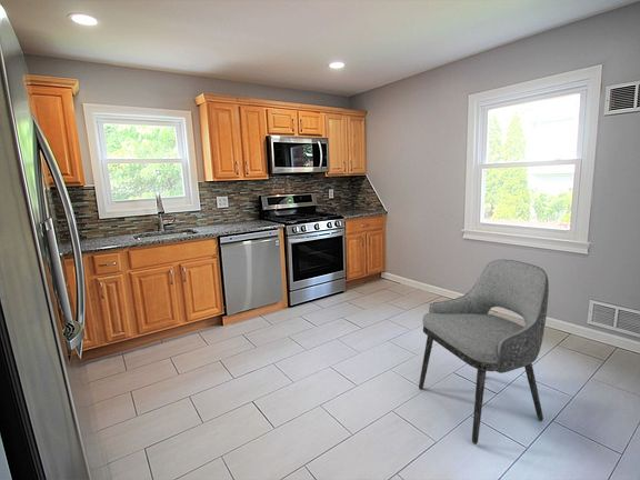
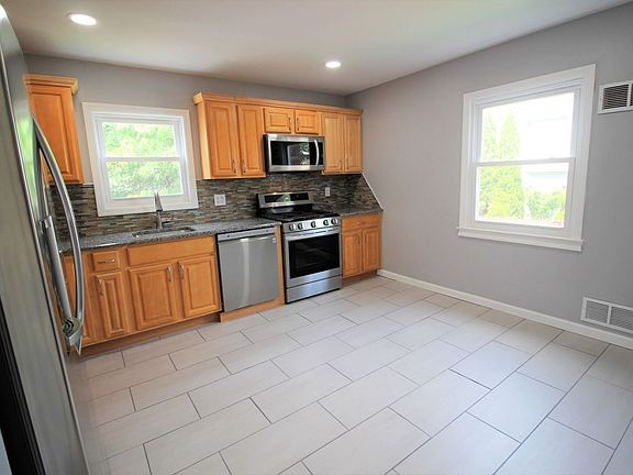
- dining chair [418,259,550,446]
